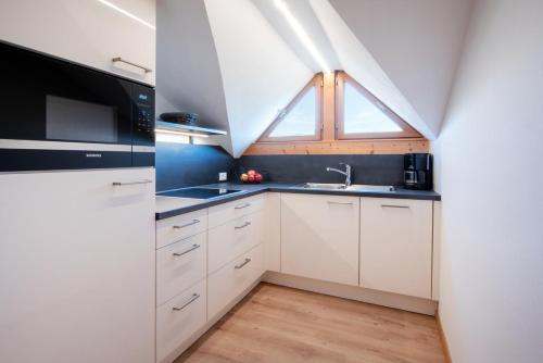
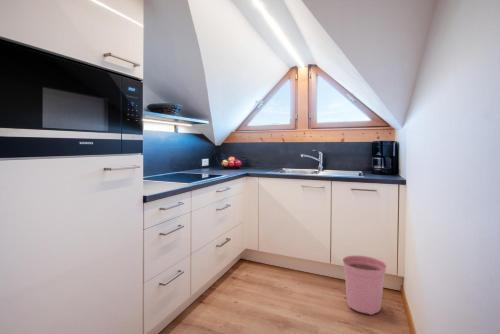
+ plant pot [342,255,388,315]
